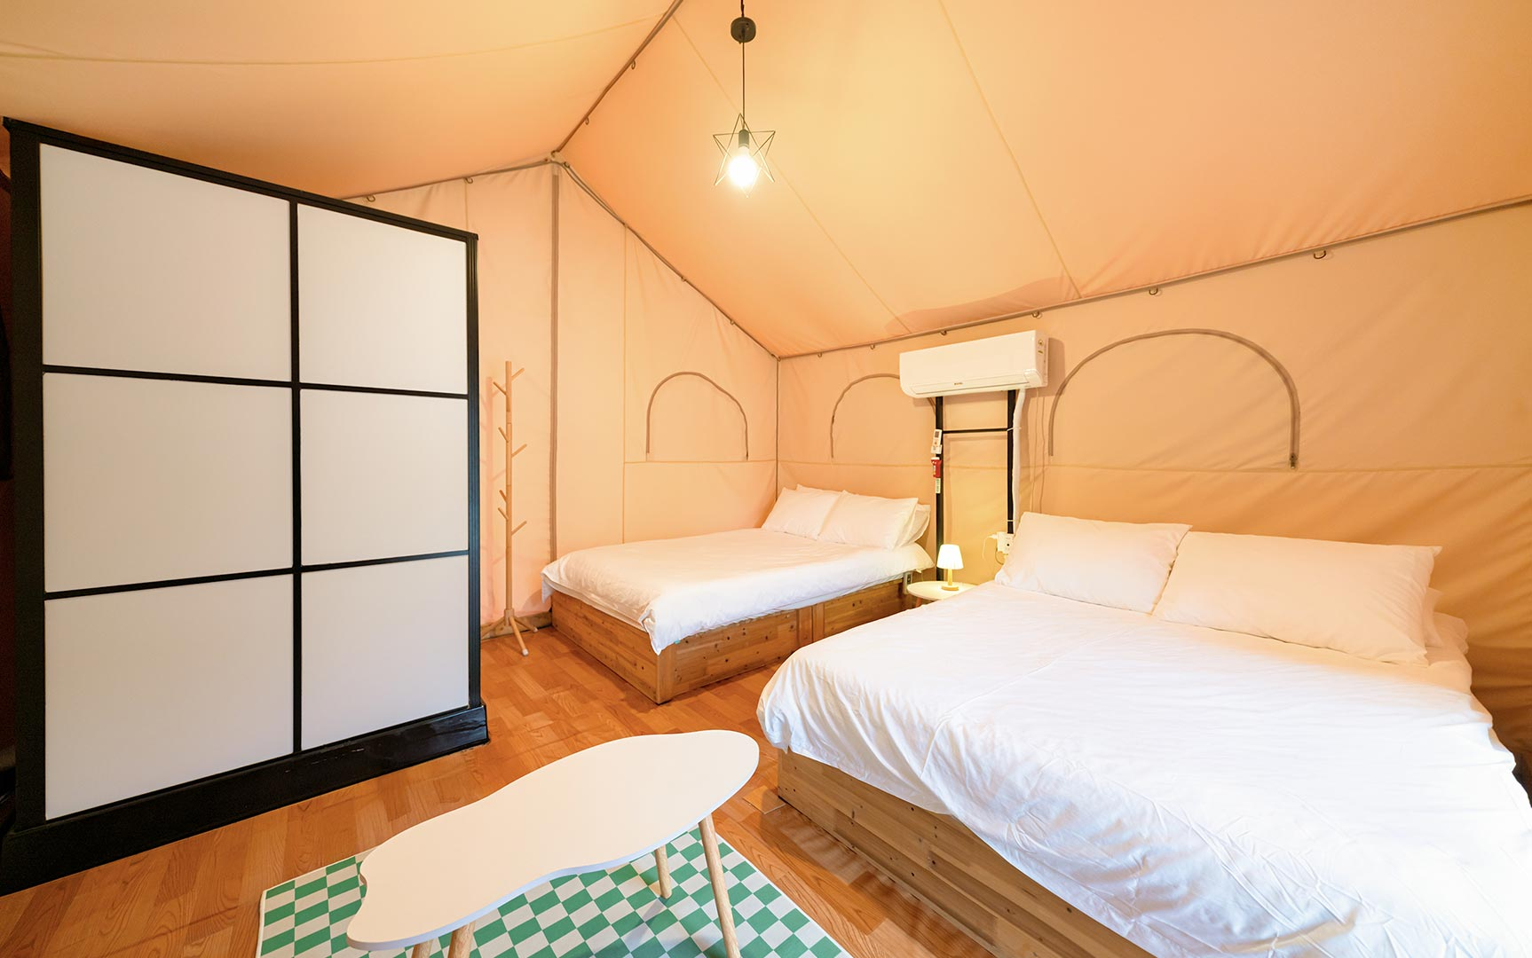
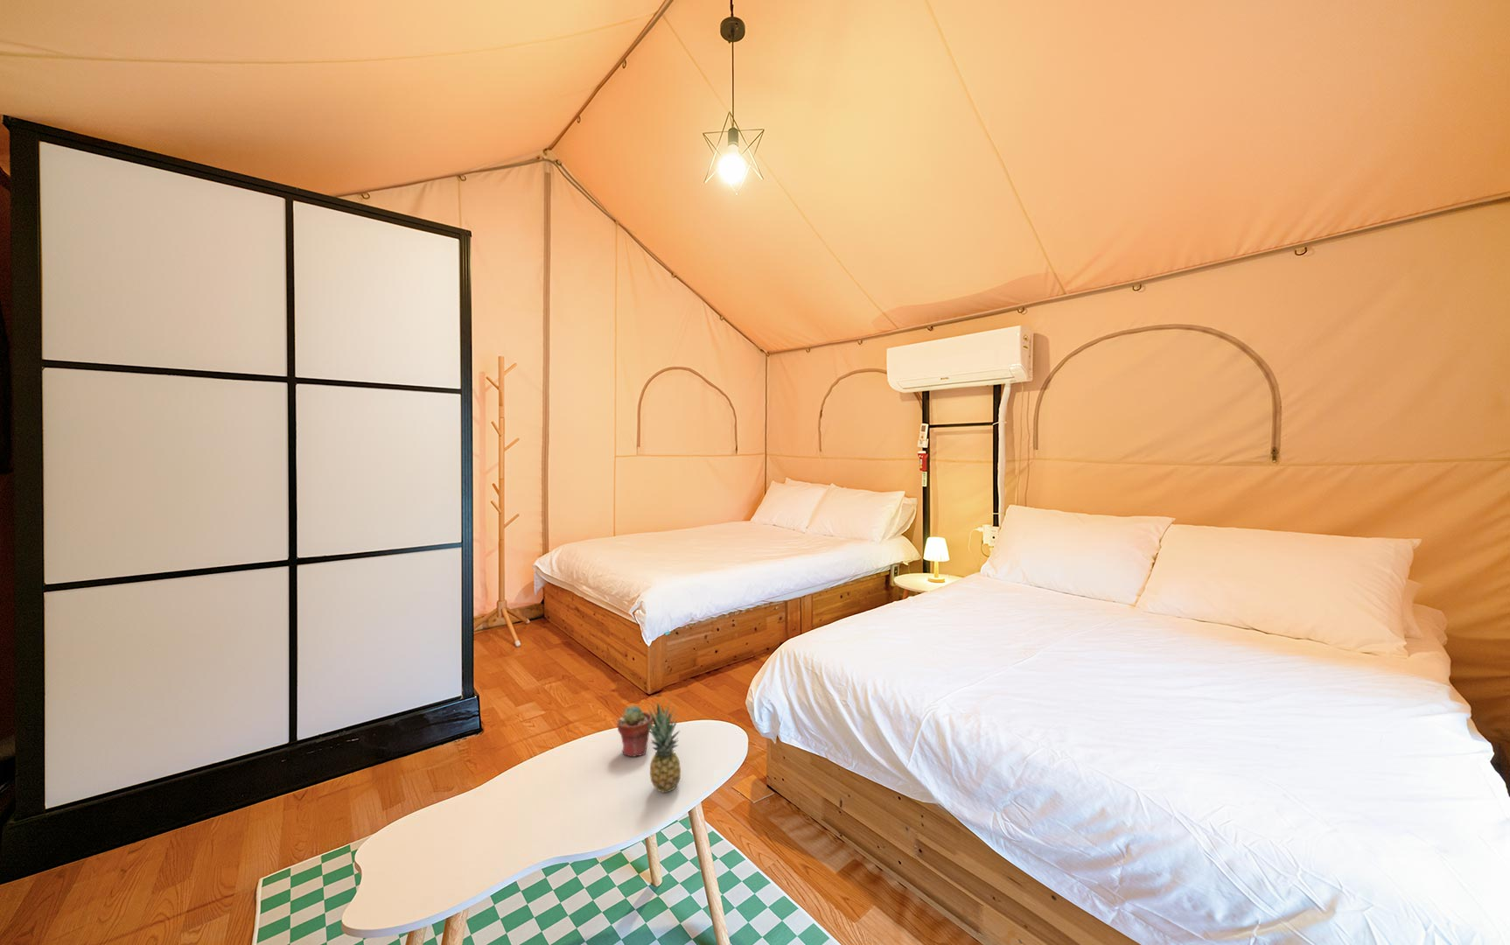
+ fruit [647,698,682,794]
+ potted succulent [616,704,653,758]
